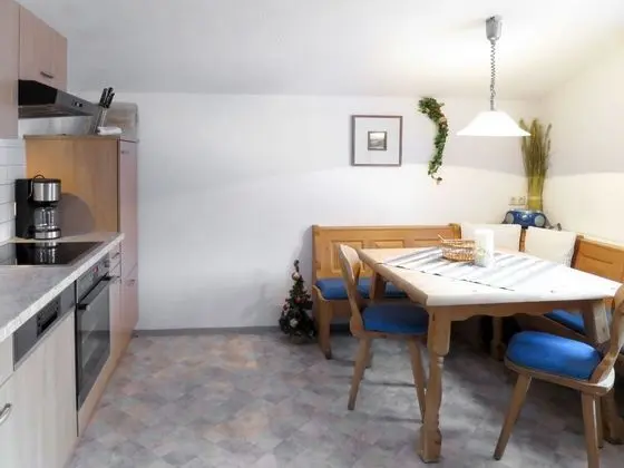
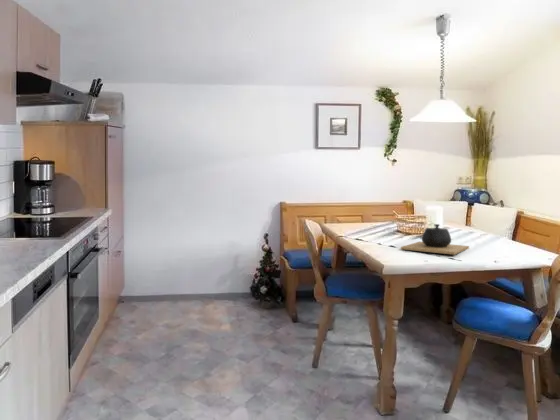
+ teapot [400,223,470,255]
